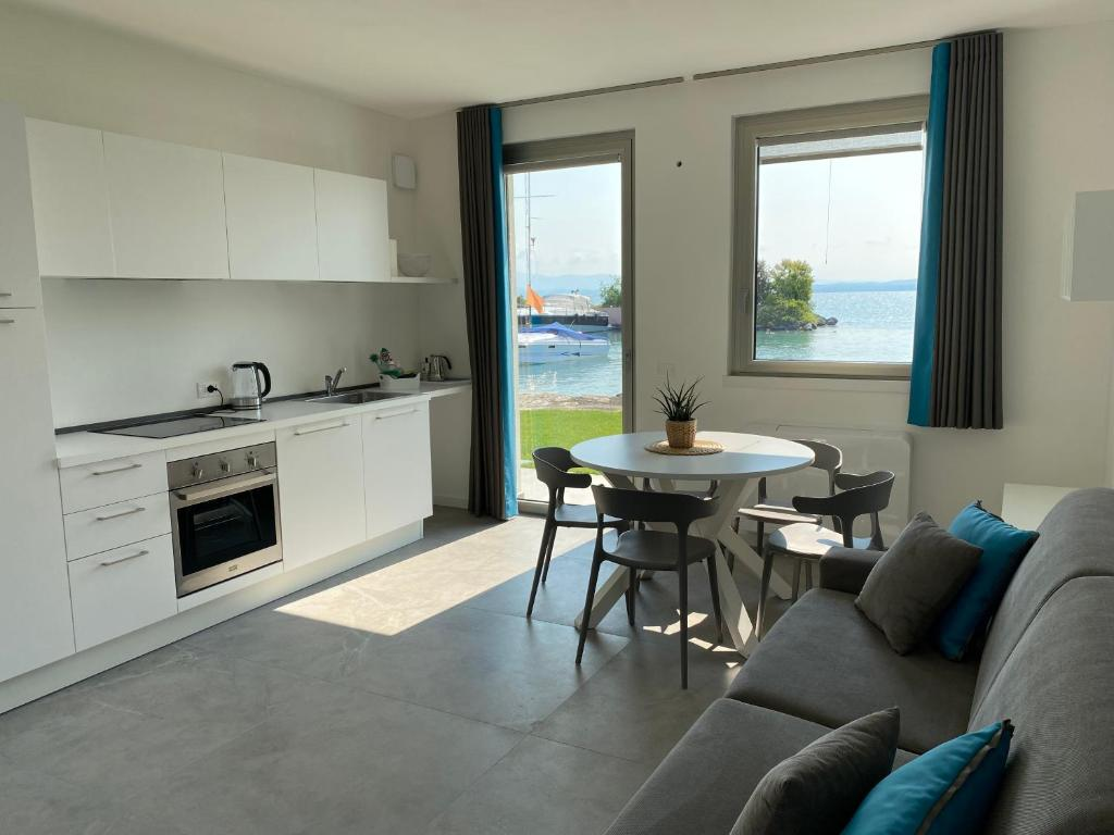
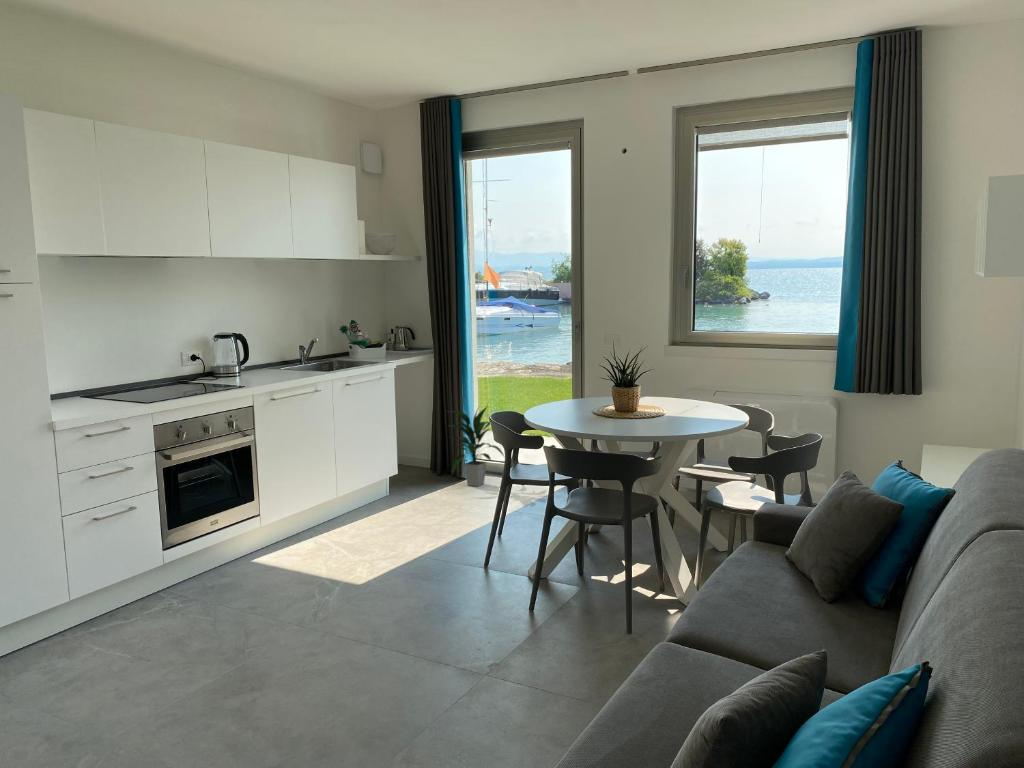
+ indoor plant [447,404,505,487]
